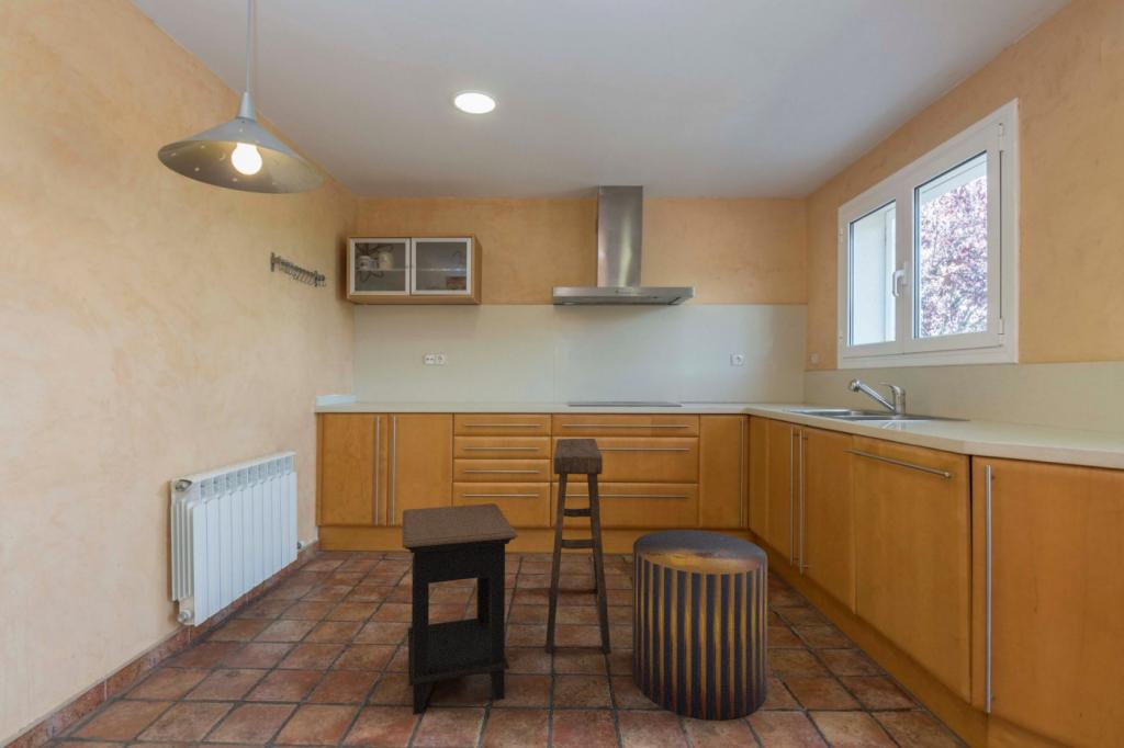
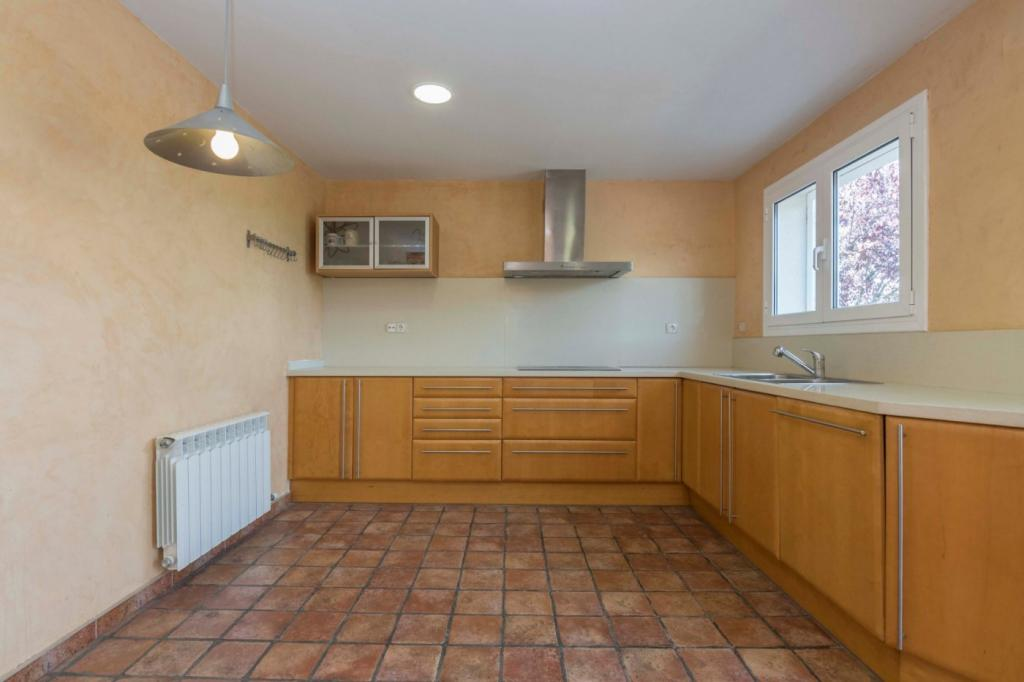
- stool [544,438,611,655]
- stool [631,529,768,722]
- side table [401,502,519,716]
